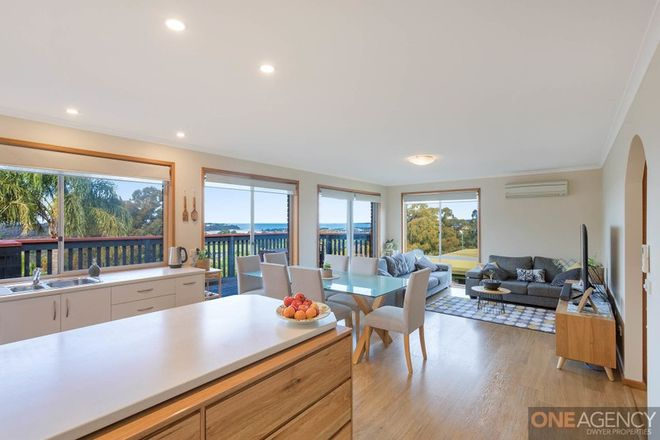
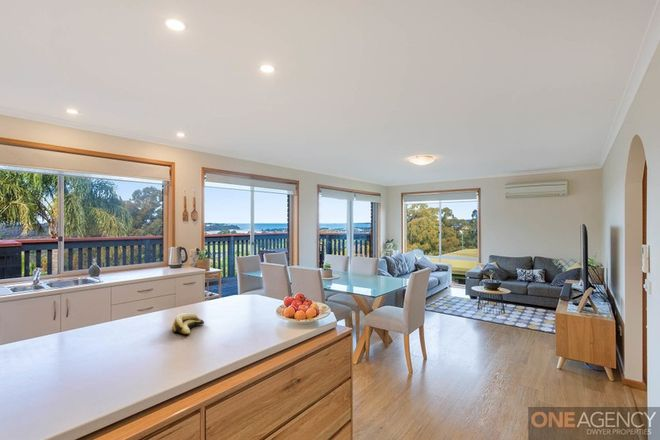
+ banana [171,312,205,336]
